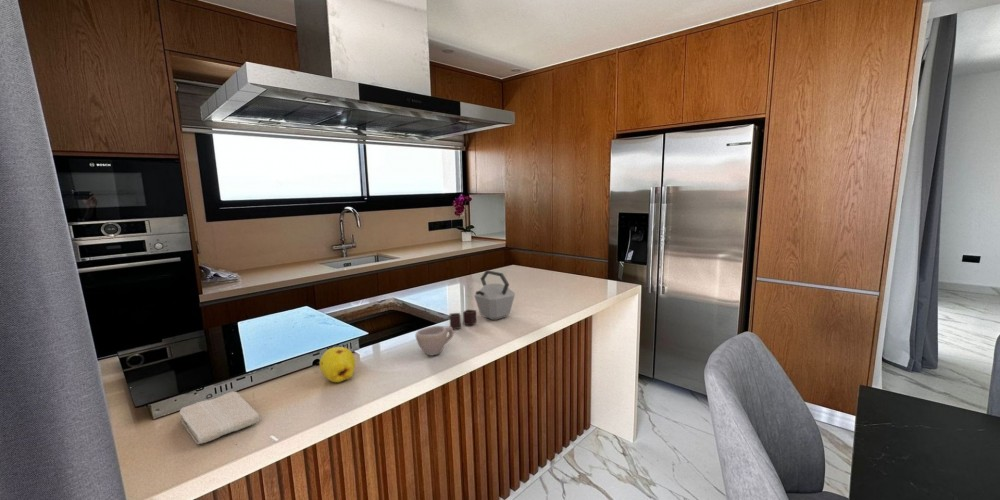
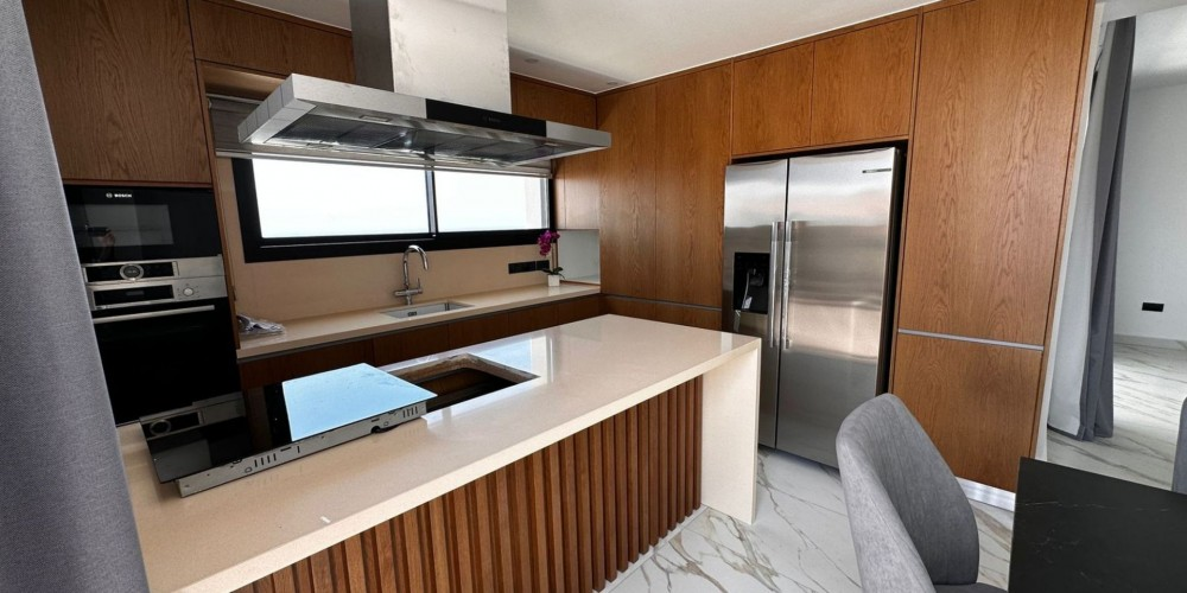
- washcloth [179,391,262,445]
- fruit [319,346,356,383]
- kettle [448,269,516,330]
- cup [415,325,455,357]
